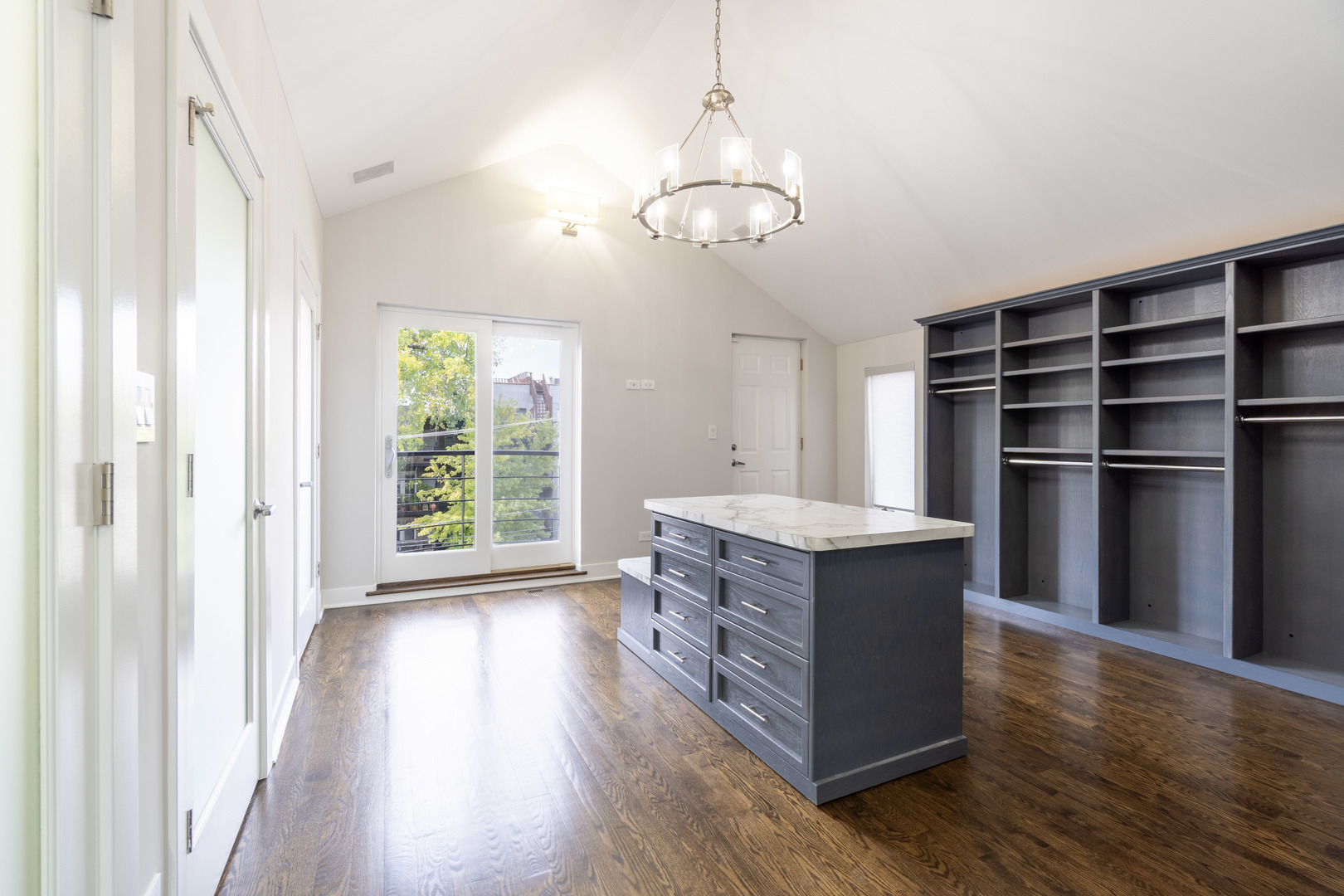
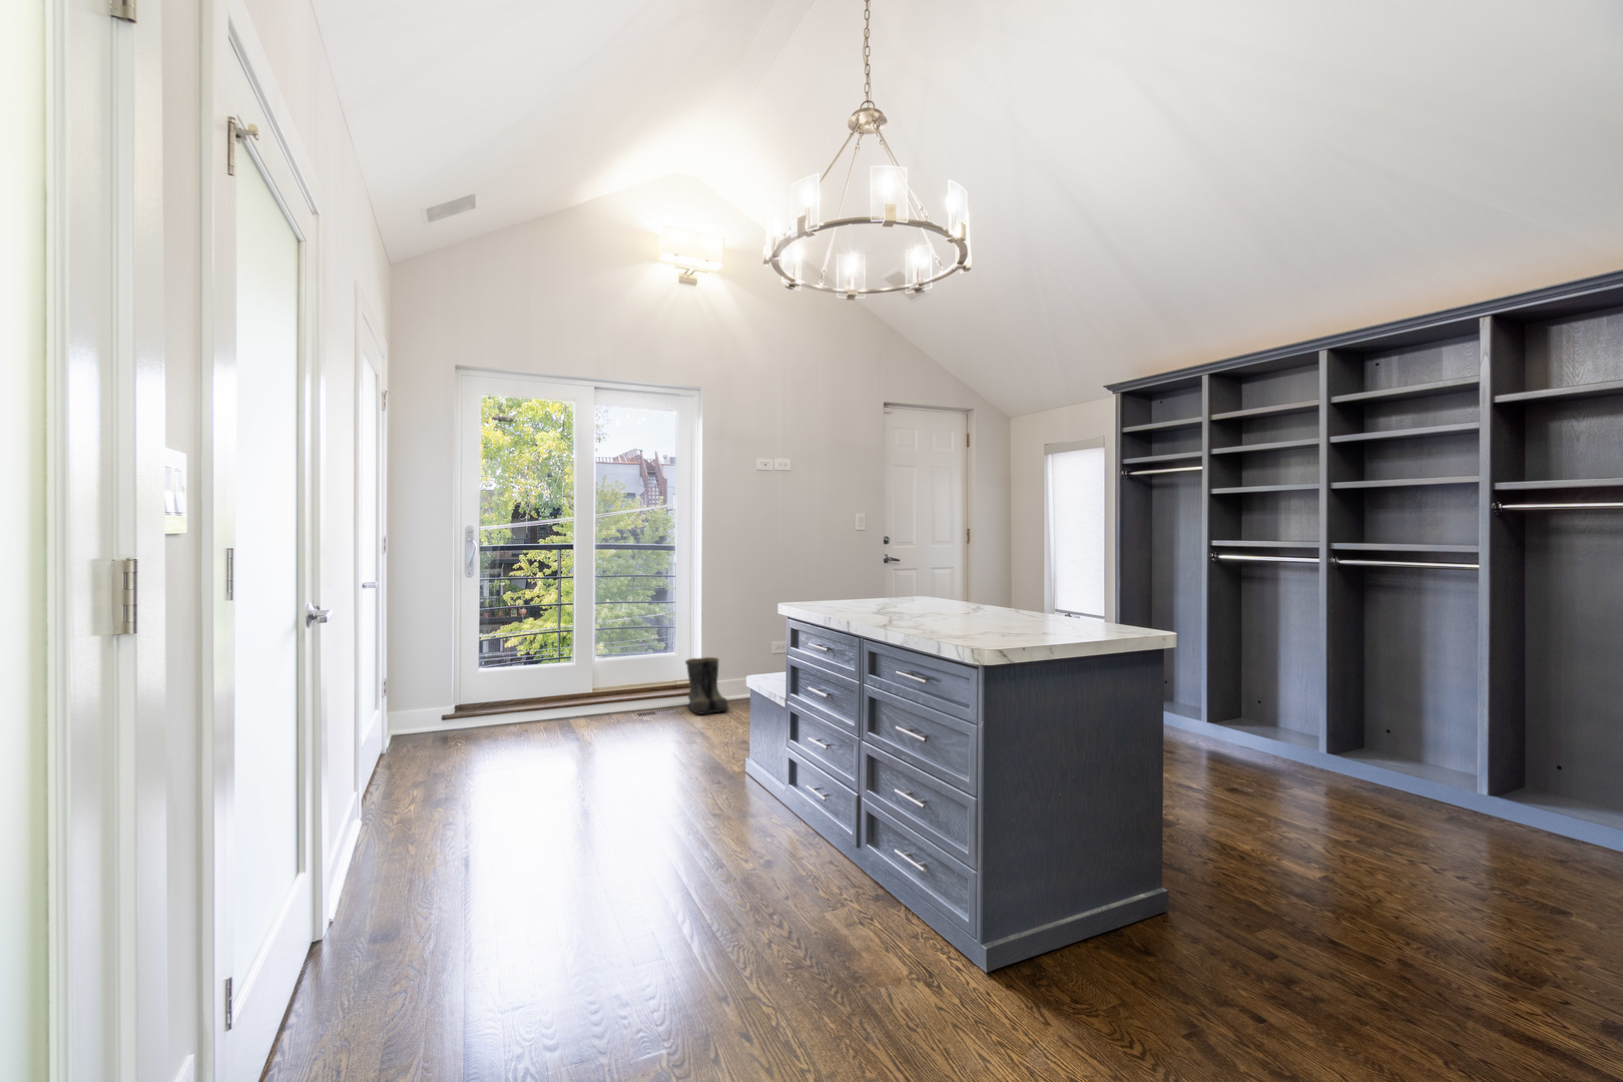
+ boots [685,656,732,715]
